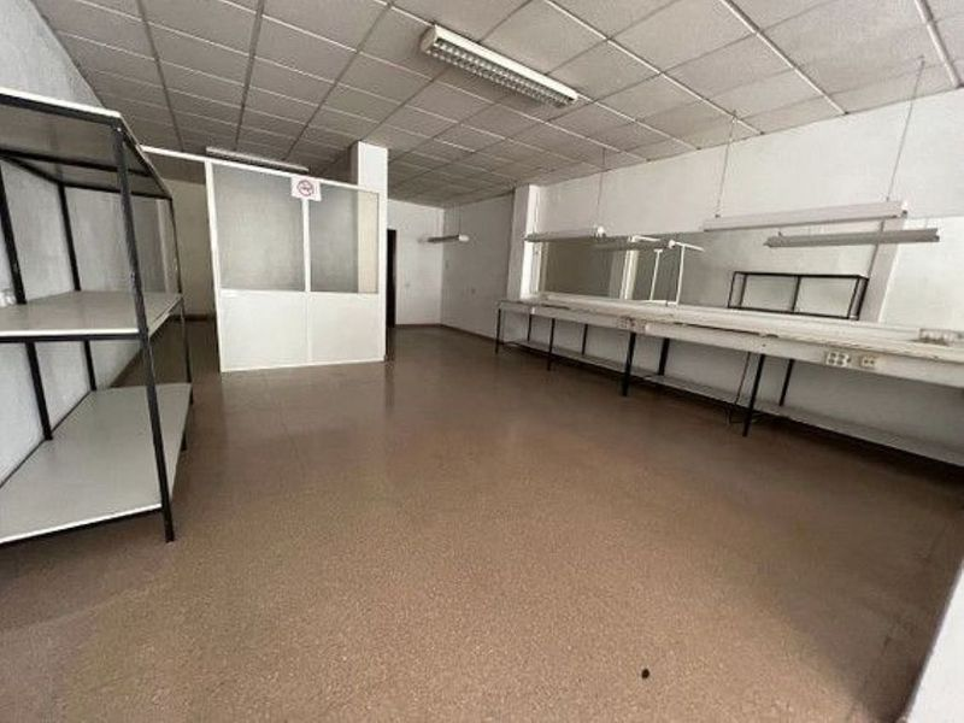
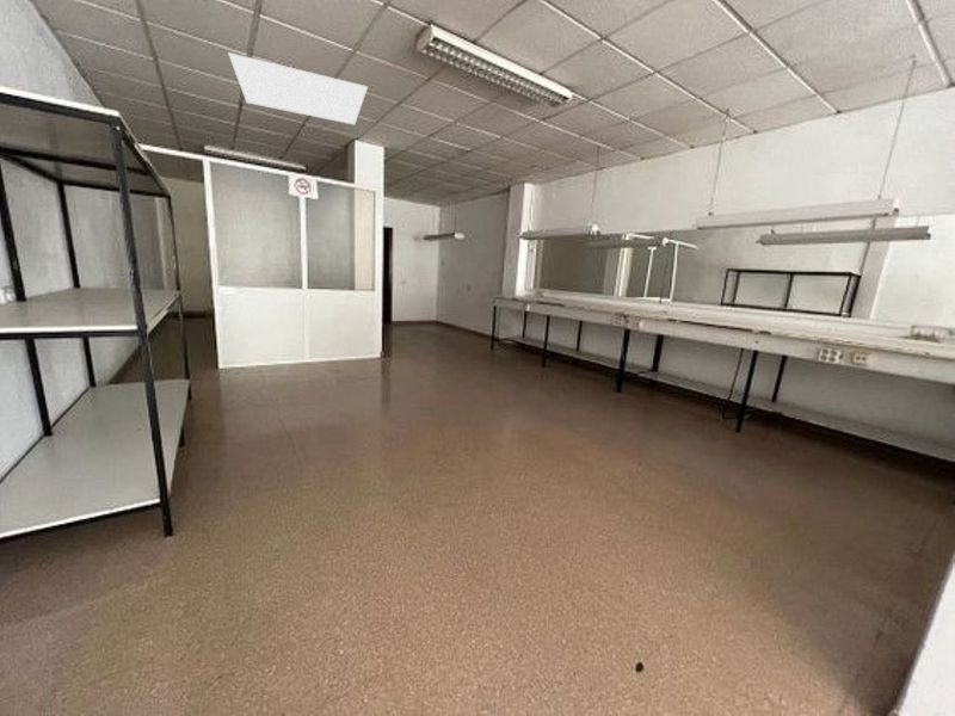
+ light panel [227,51,369,125]
